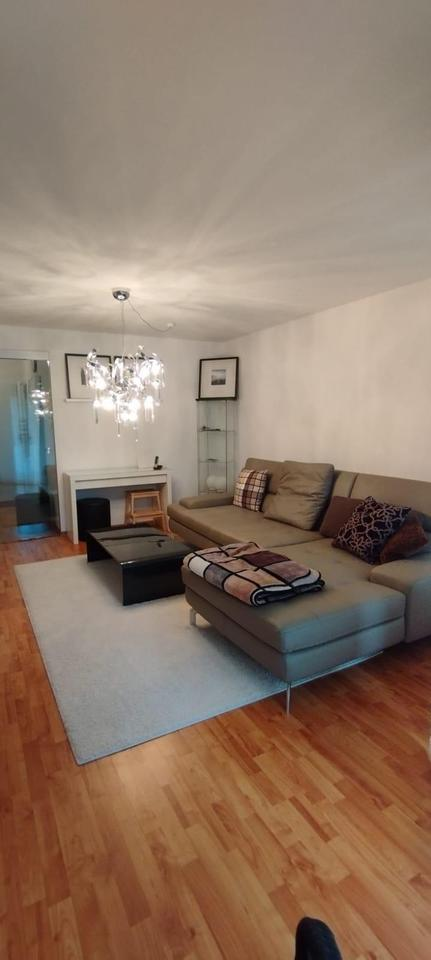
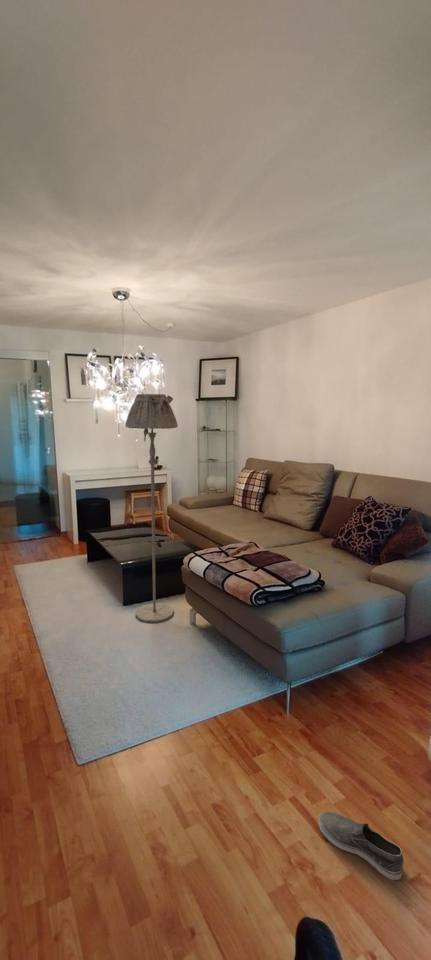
+ floor lamp [124,393,179,624]
+ shoe [317,811,405,881]
